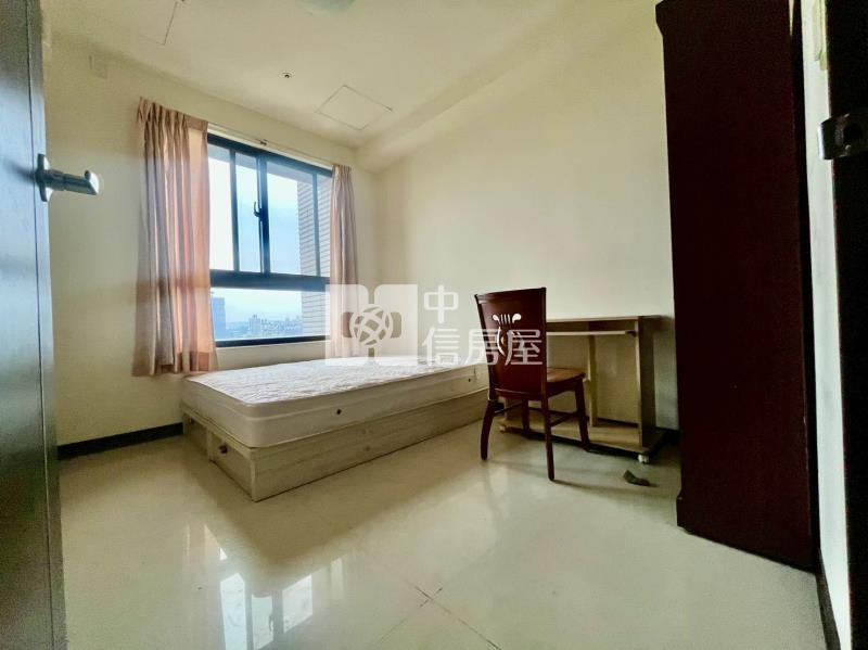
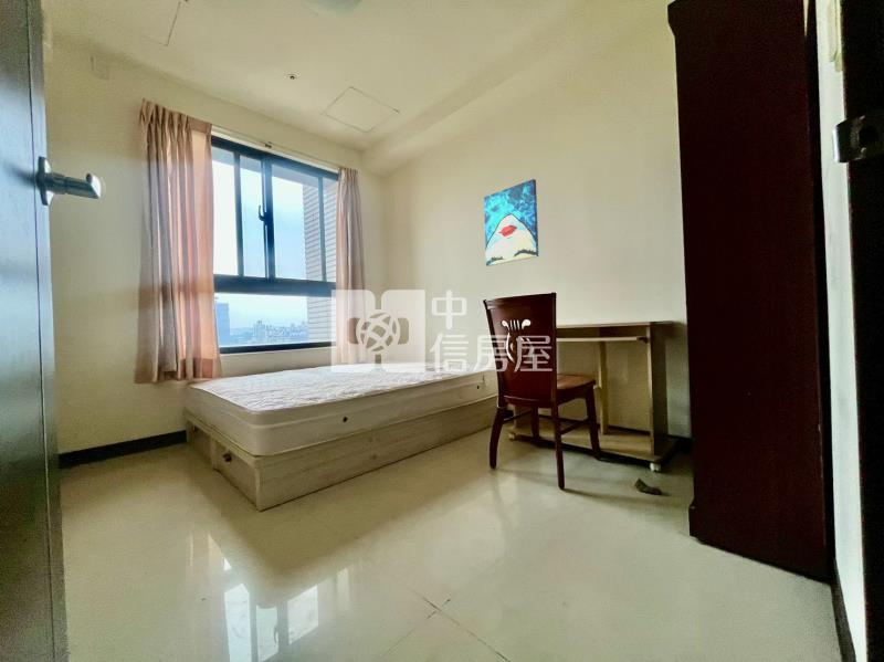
+ wall art [483,178,539,267]
